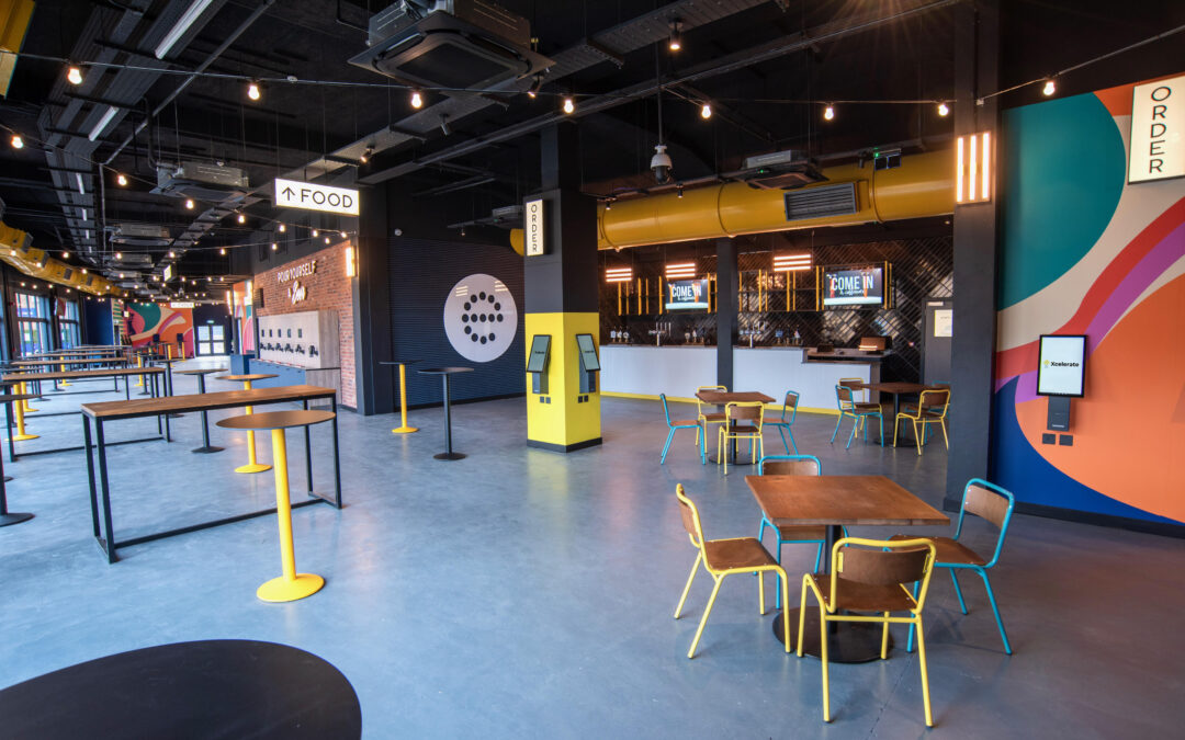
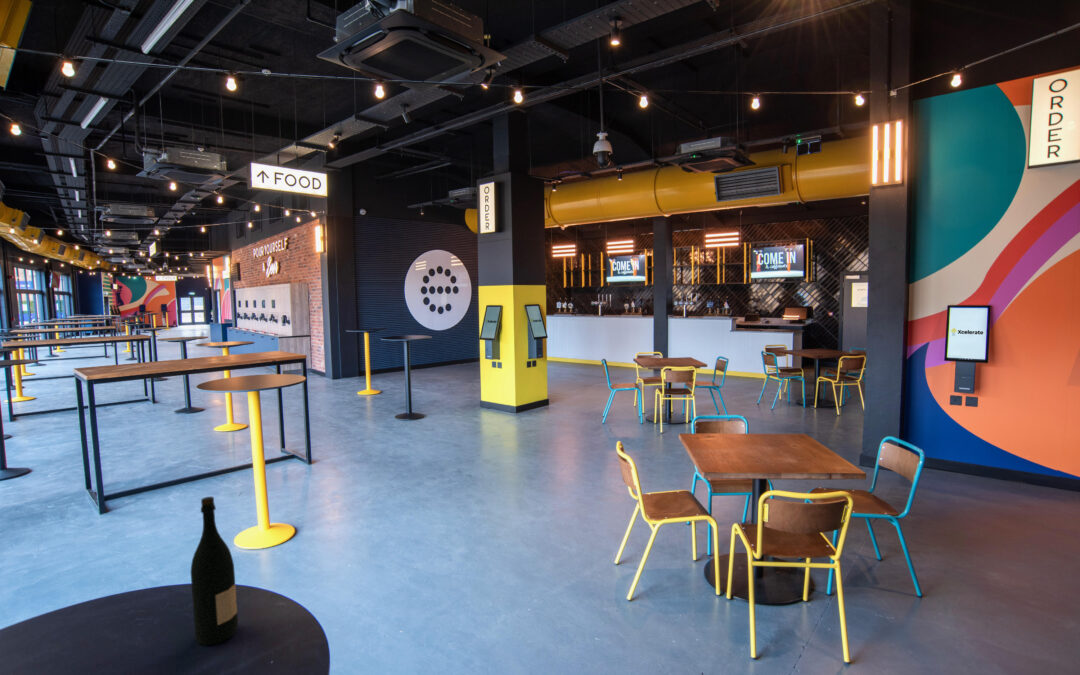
+ wine bottle [190,496,239,646]
